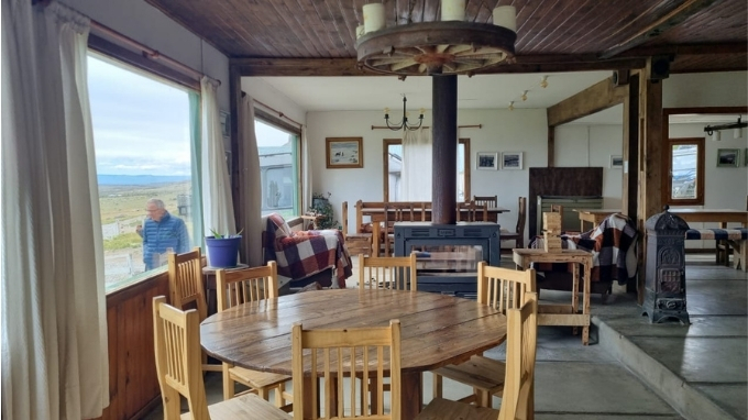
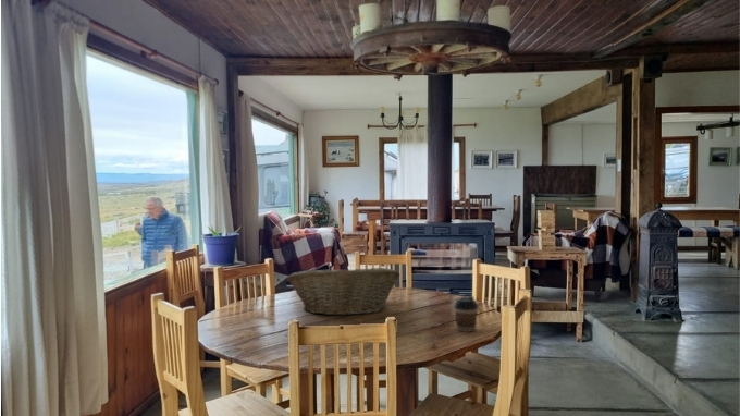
+ coffee cup [453,295,480,333]
+ fruit basket [285,266,400,317]
